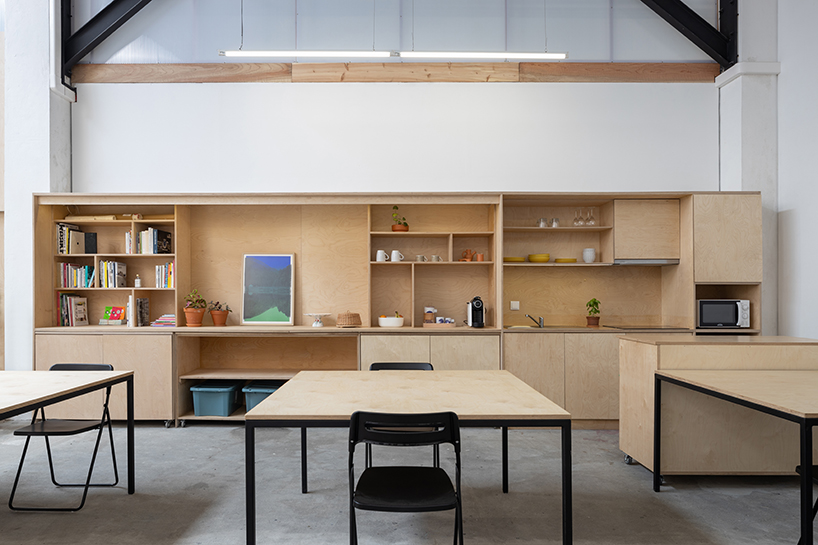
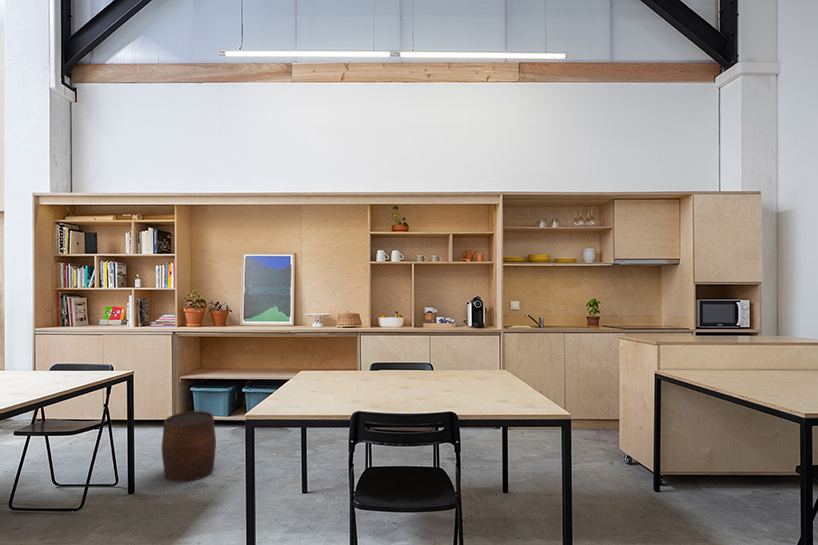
+ stool [160,410,217,483]
